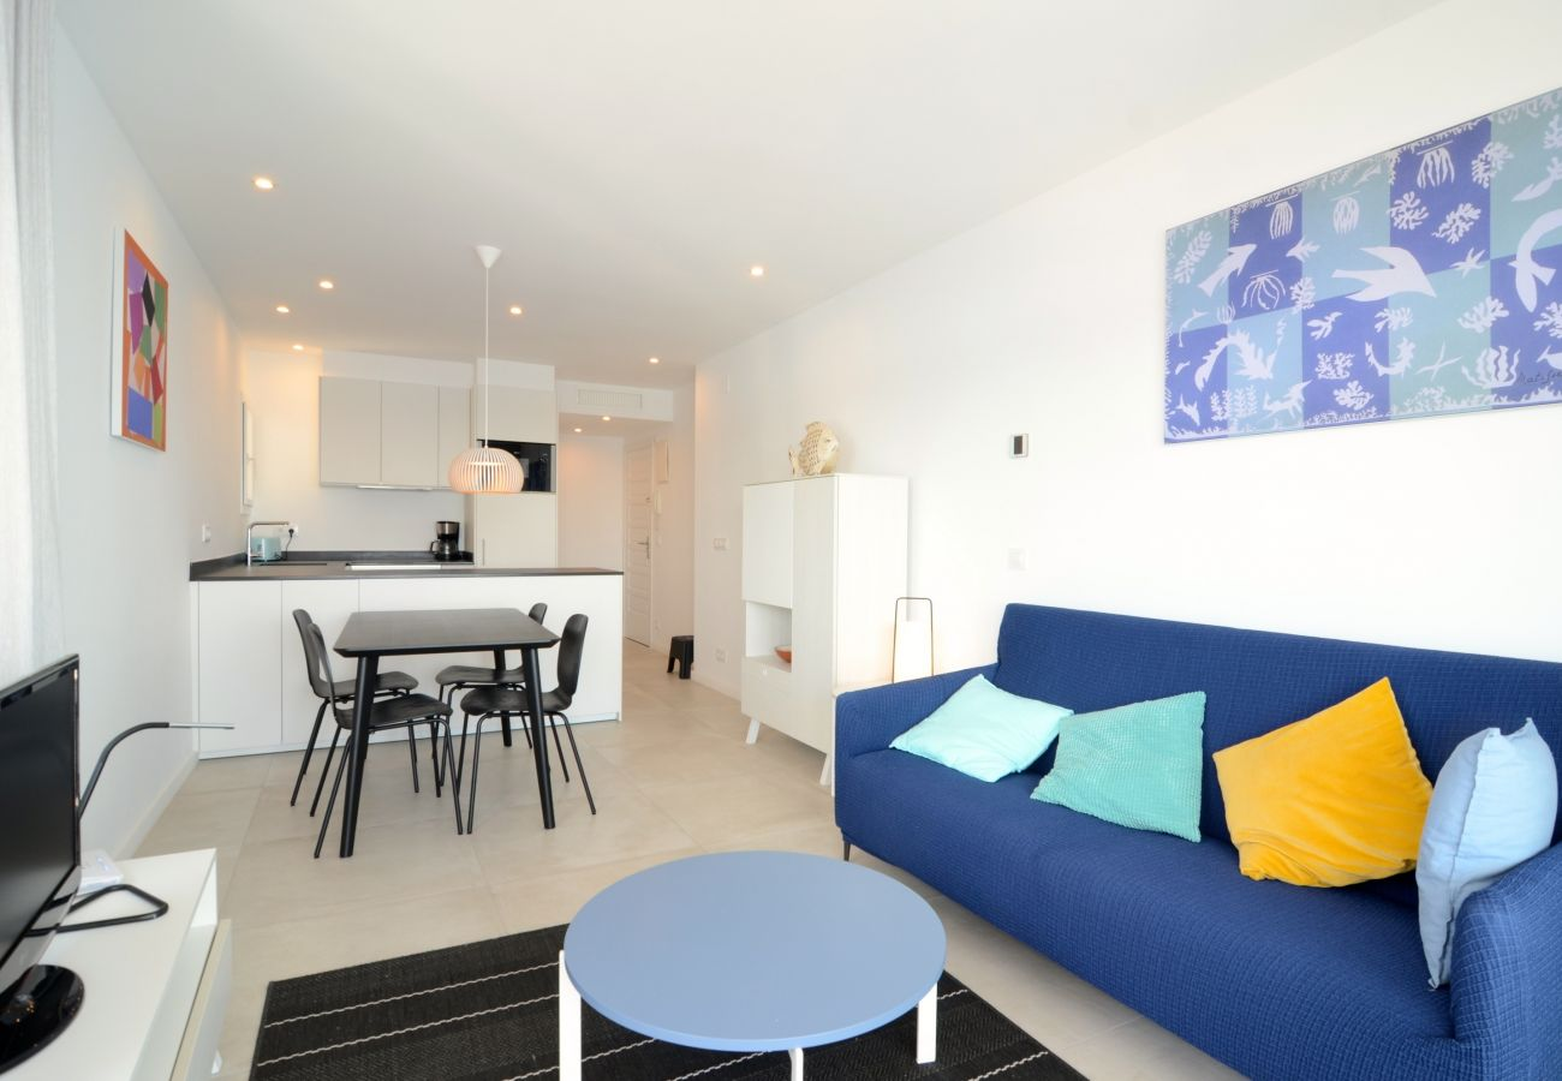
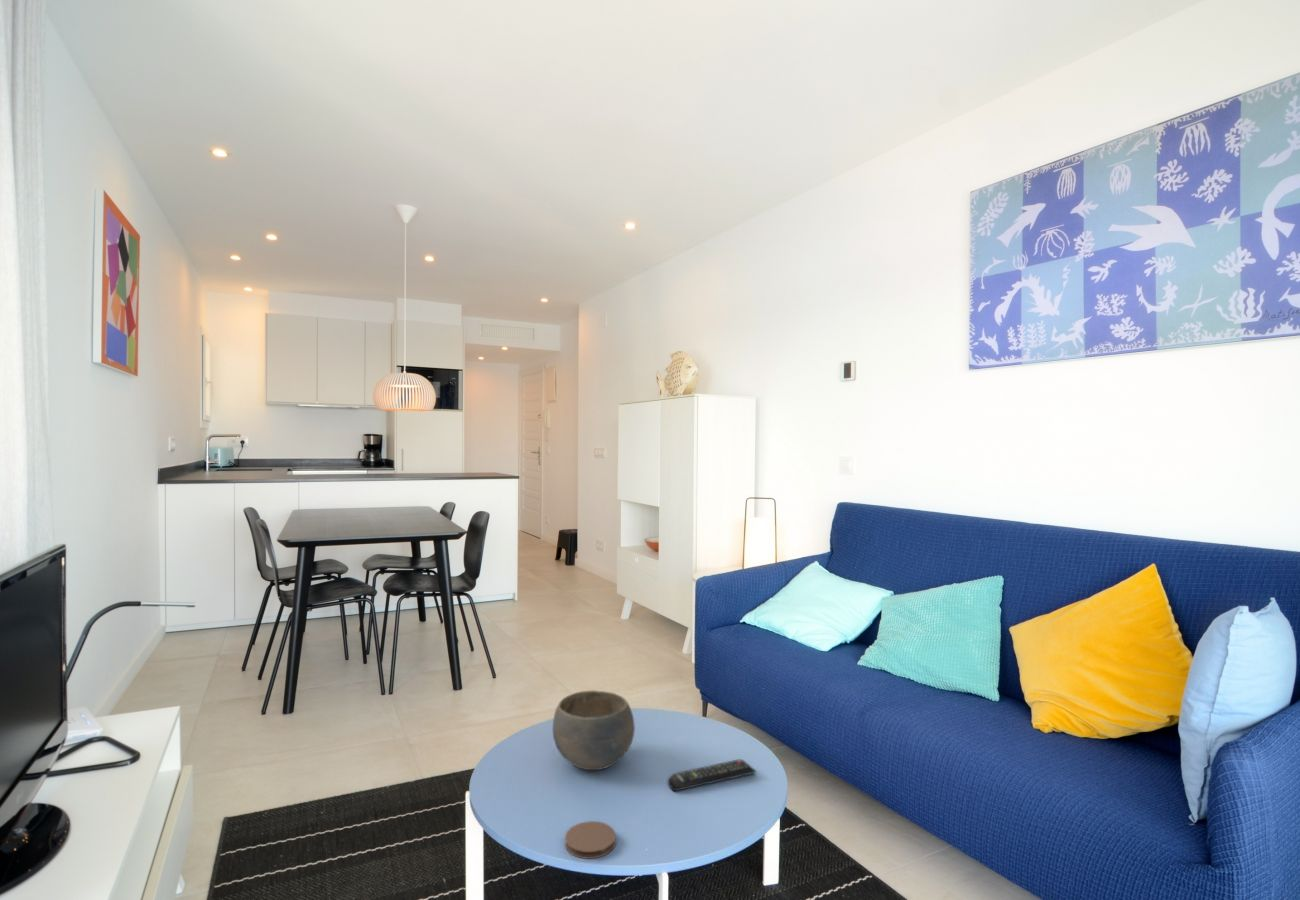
+ remote control [667,758,757,792]
+ bowl [552,690,636,771]
+ coaster [564,820,617,860]
